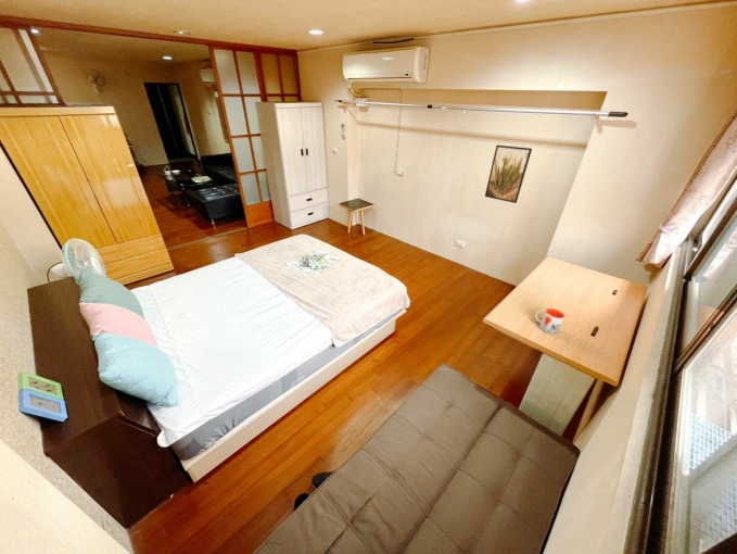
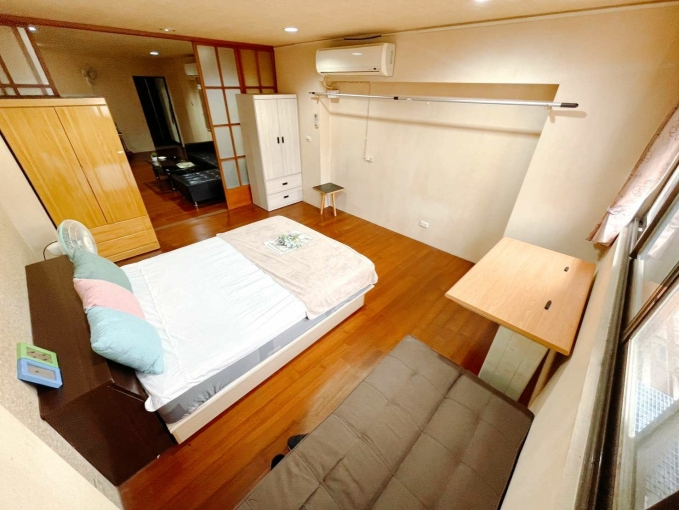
- mug [534,307,566,335]
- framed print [484,144,533,204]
